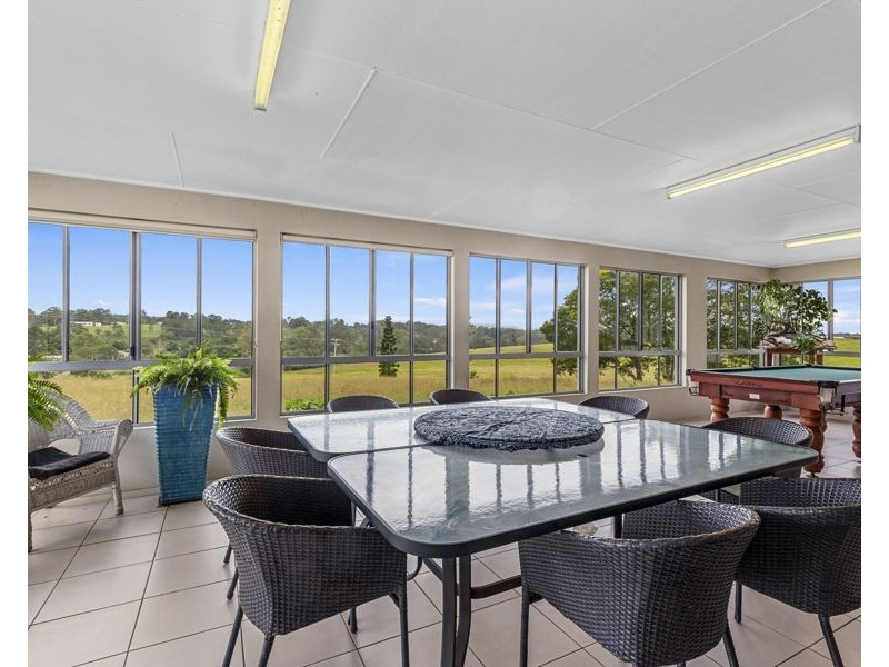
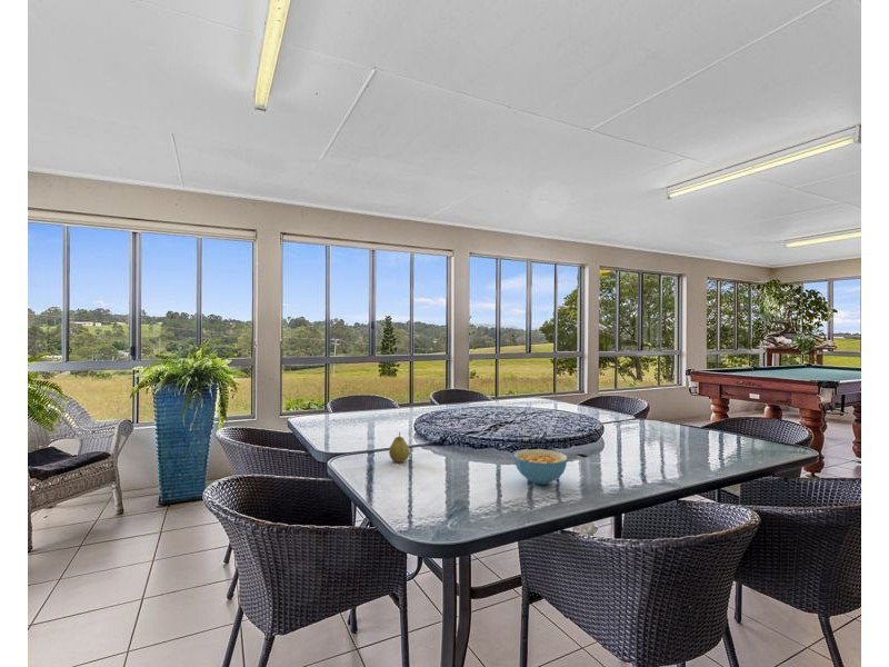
+ fruit [388,431,411,464]
+ cereal bowl [512,448,569,486]
